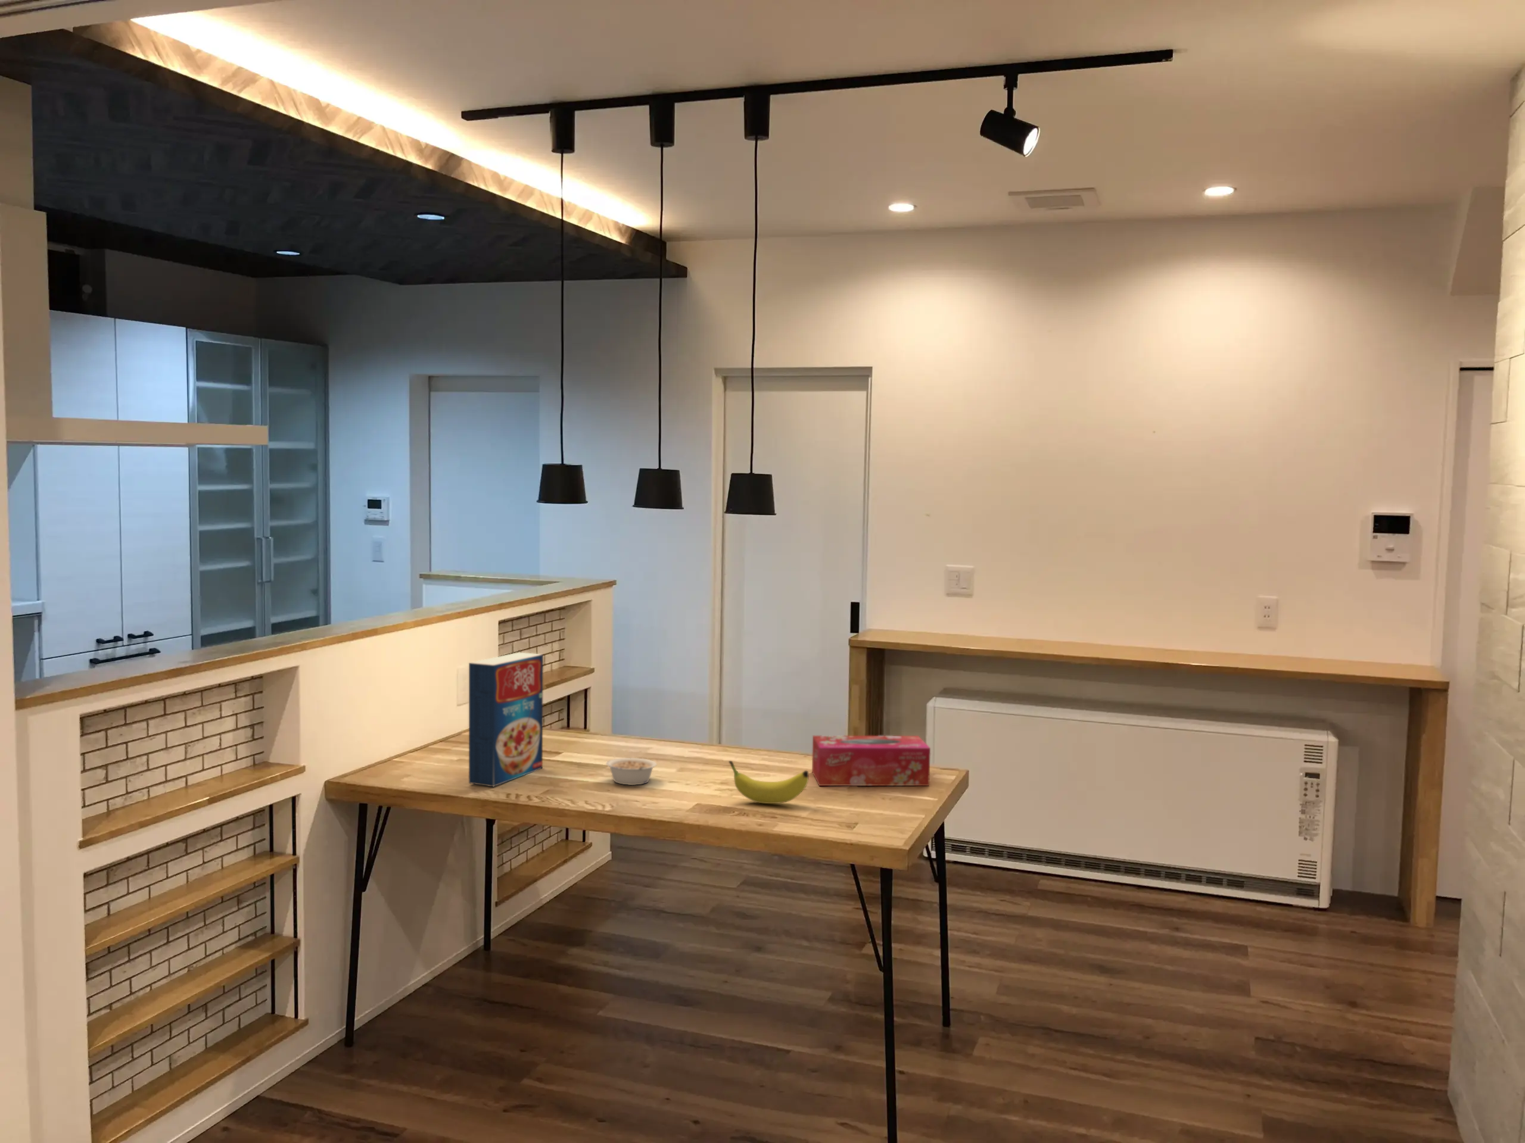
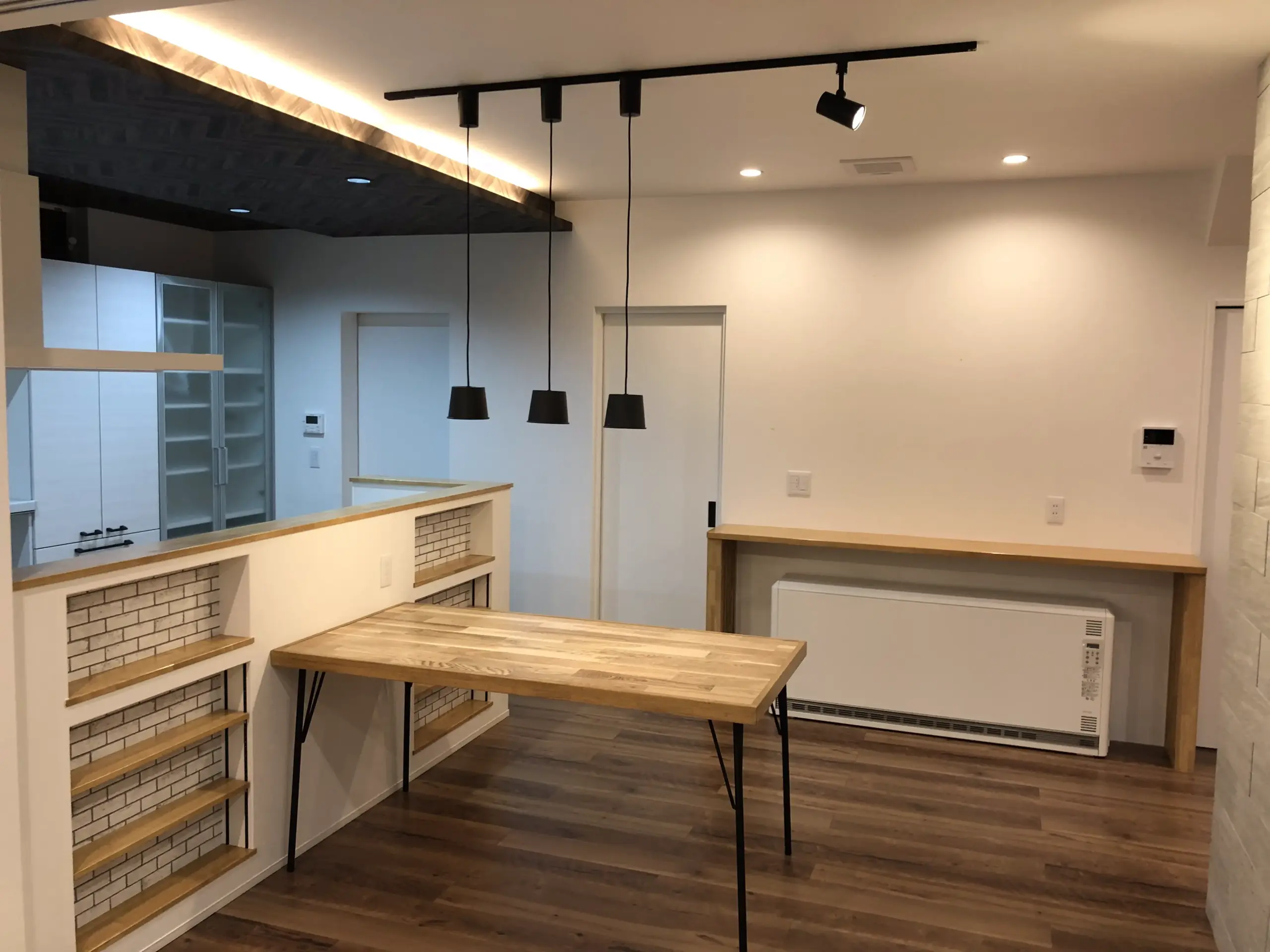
- legume [605,758,658,785]
- cereal box [468,652,544,788]
- tissue box [812,735,931,786]
- fruit [728,760,809,804]
